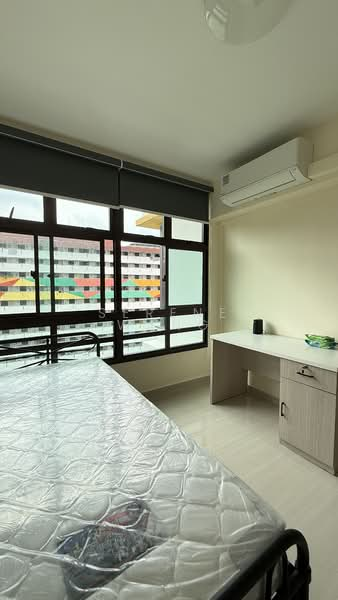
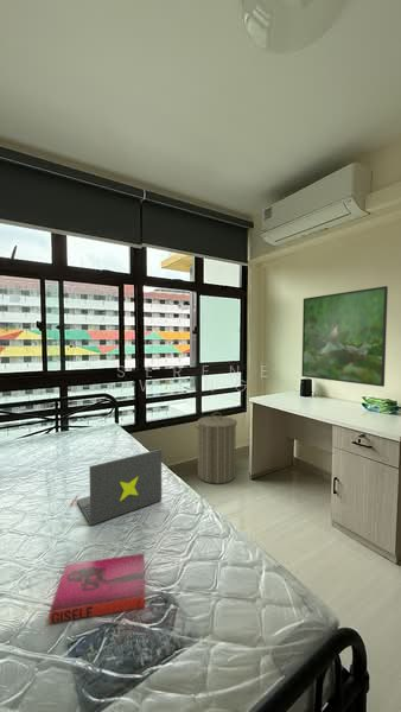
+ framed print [301,285,389,388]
+ laundry hamper [193,411,238,485]
+ laptop [69,447,163,527]
+ hardback book [49,553,146,625]
